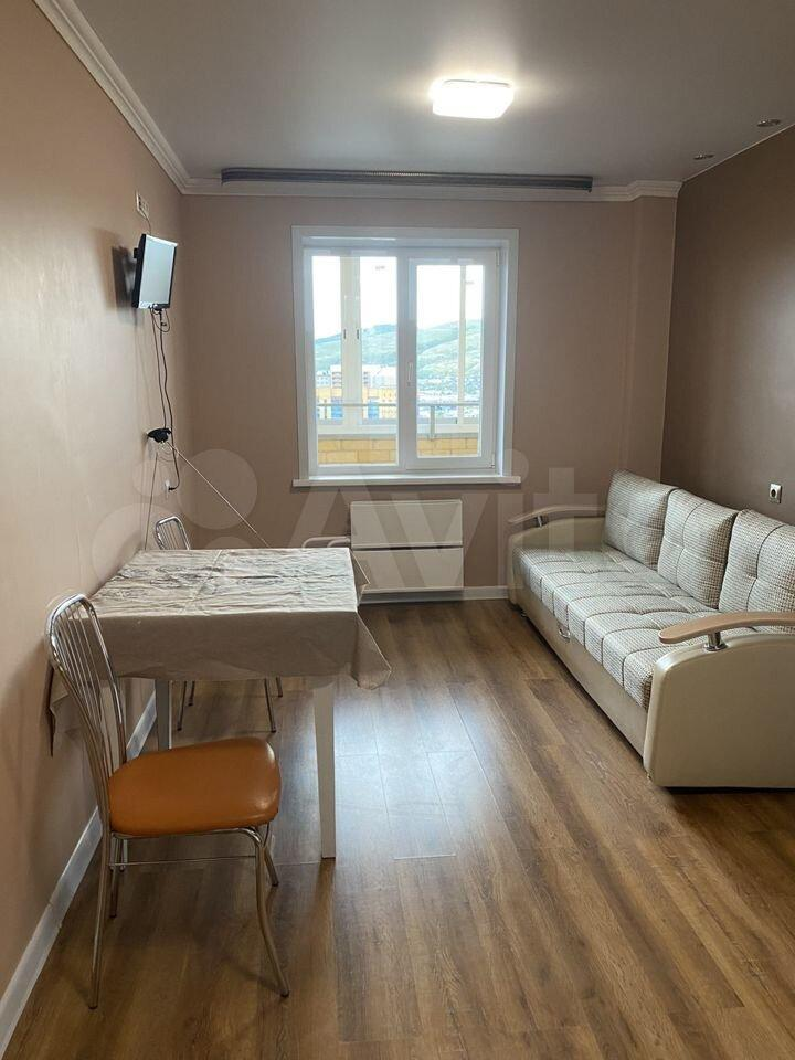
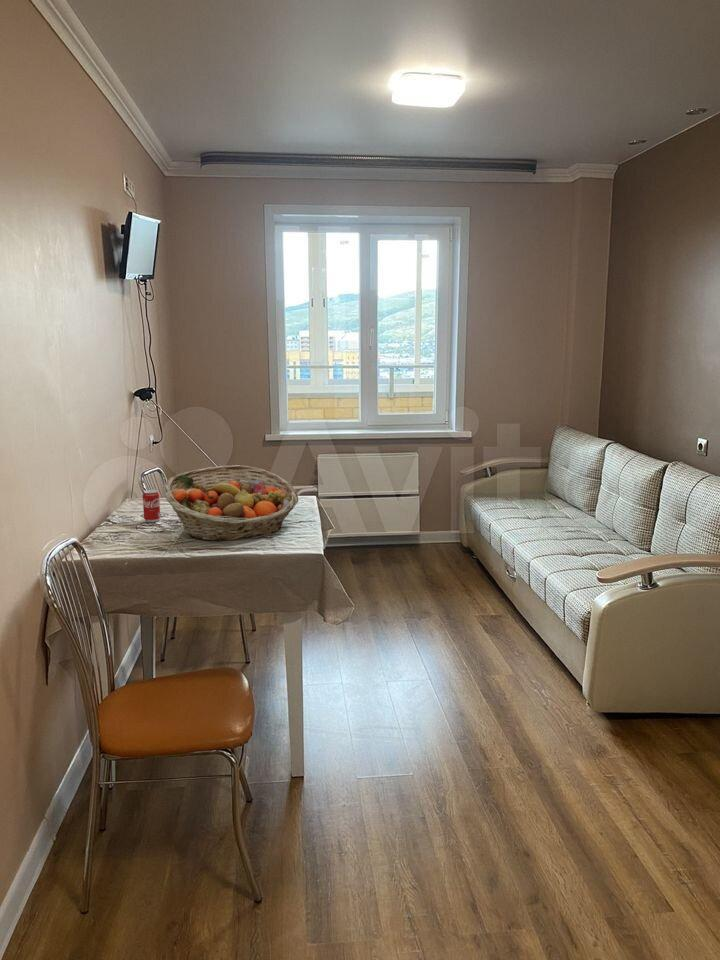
+ fruit basket [163,464,299,542]
+ beverage can [142,489,161,523]
